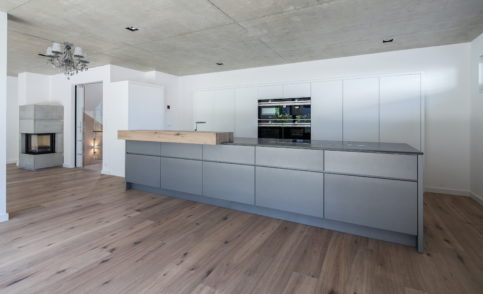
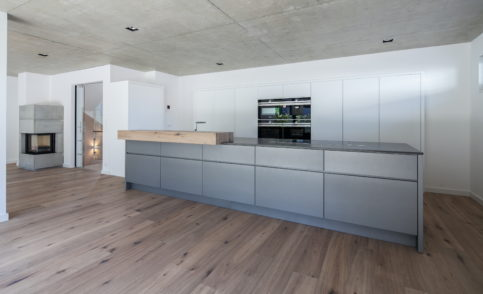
- chandelier [45,41,90,81]
